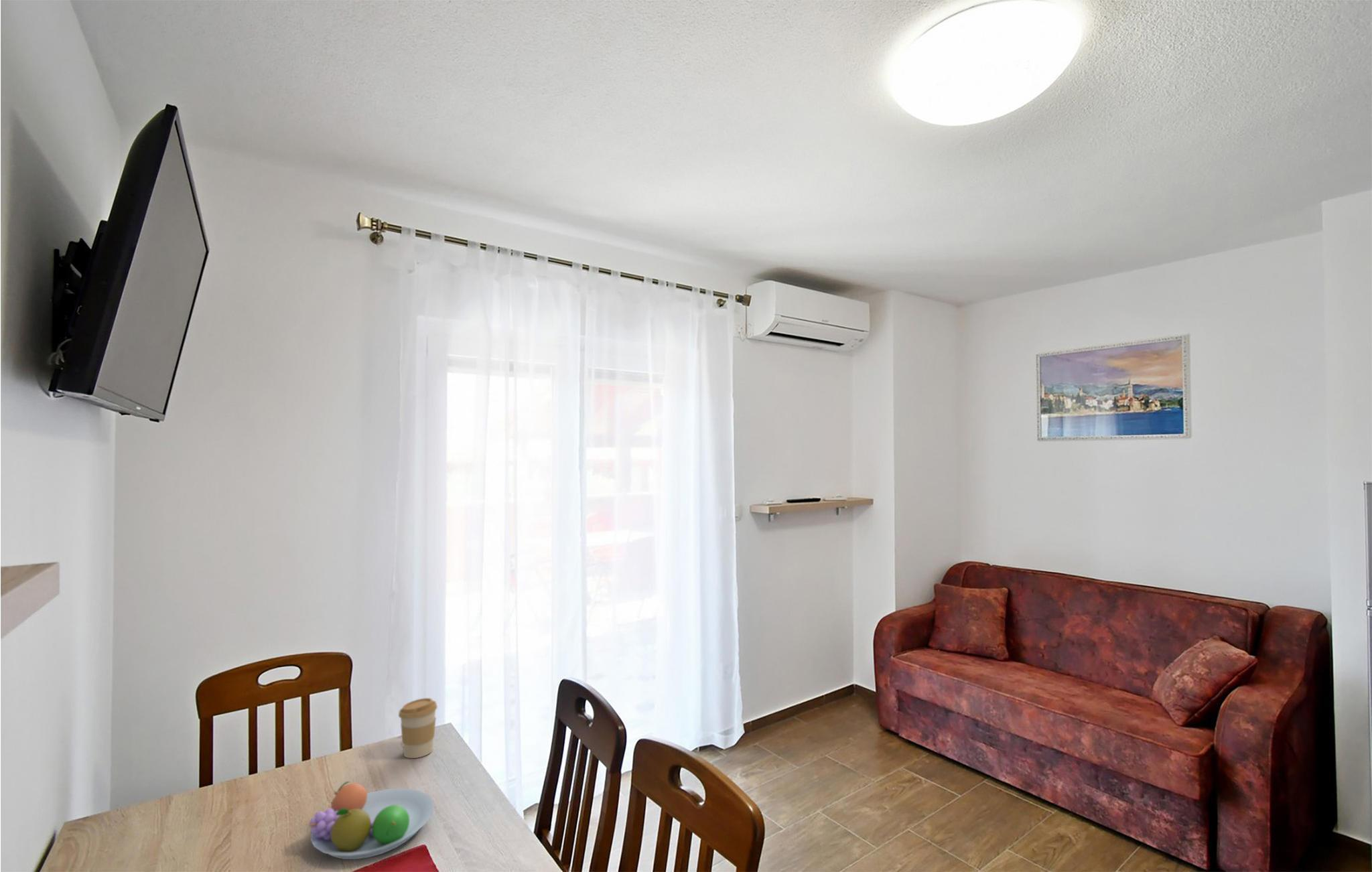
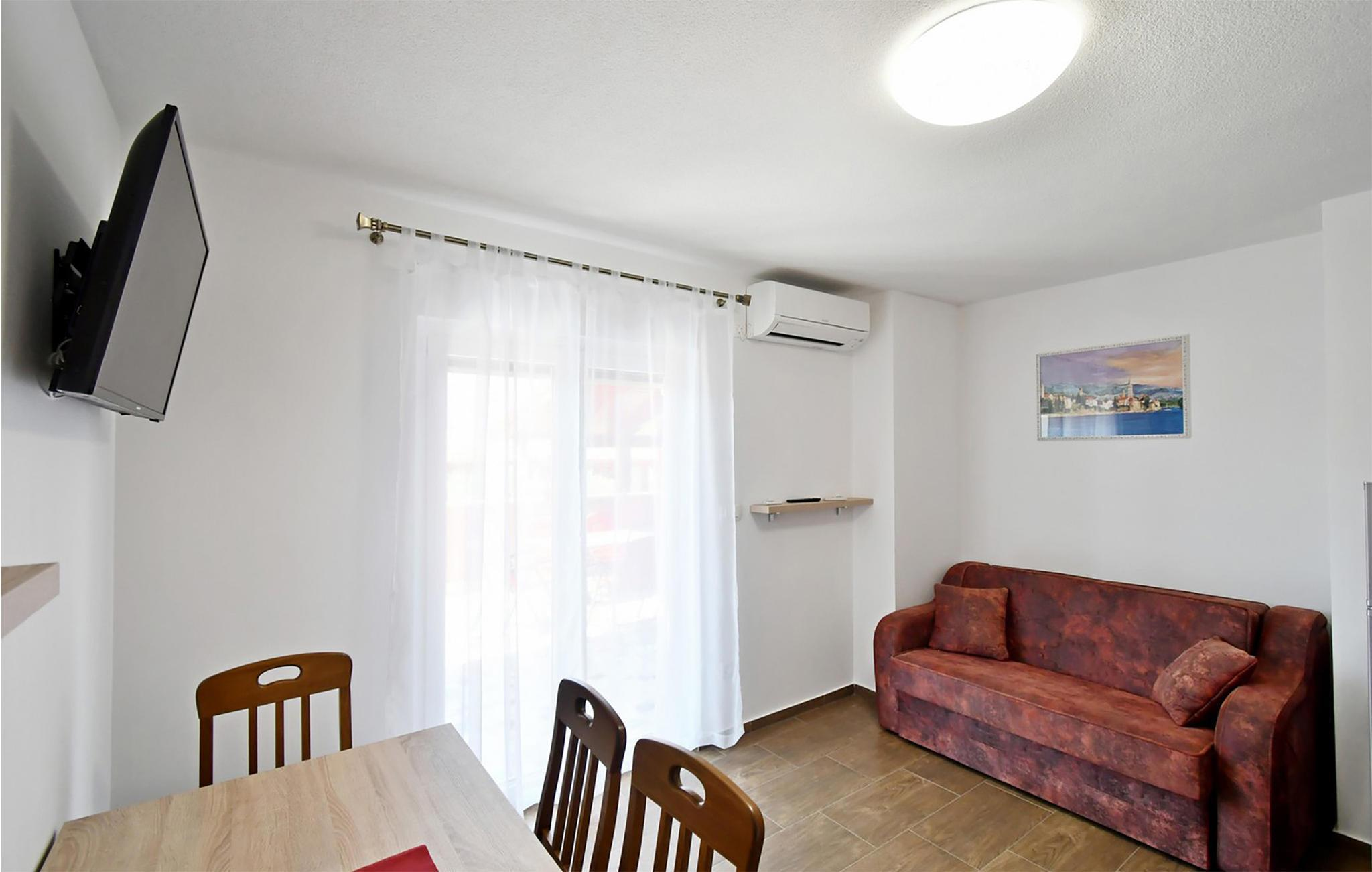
- coffee cup [398,697,438,759]
- fruit bowl [309,781,435,860]
